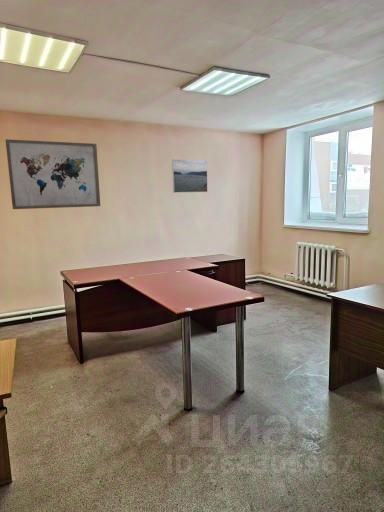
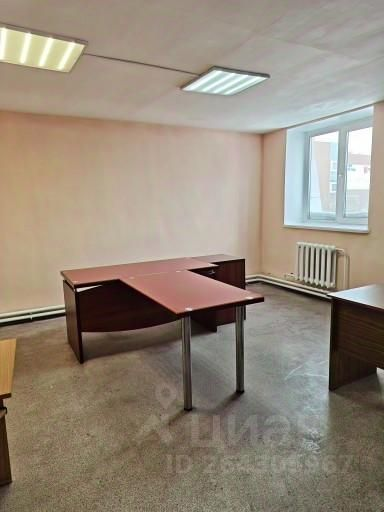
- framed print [171,158,209,194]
- wall art [5,138,101,210]
